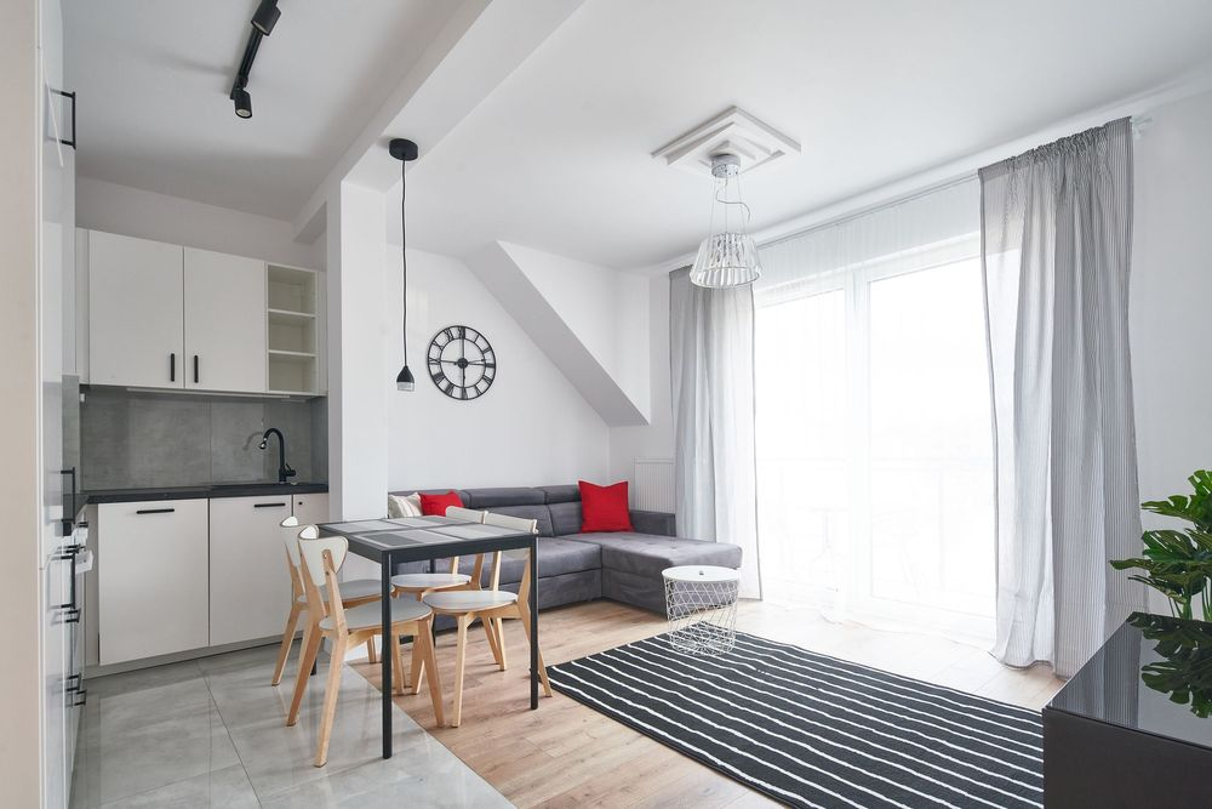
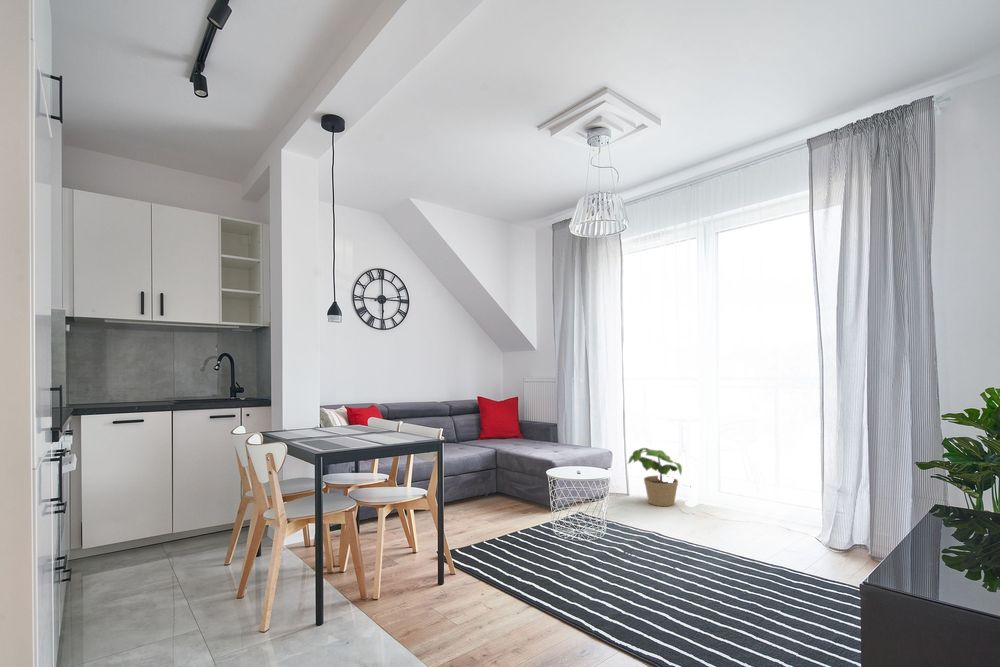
+ potted plant [627,447,683,507]
